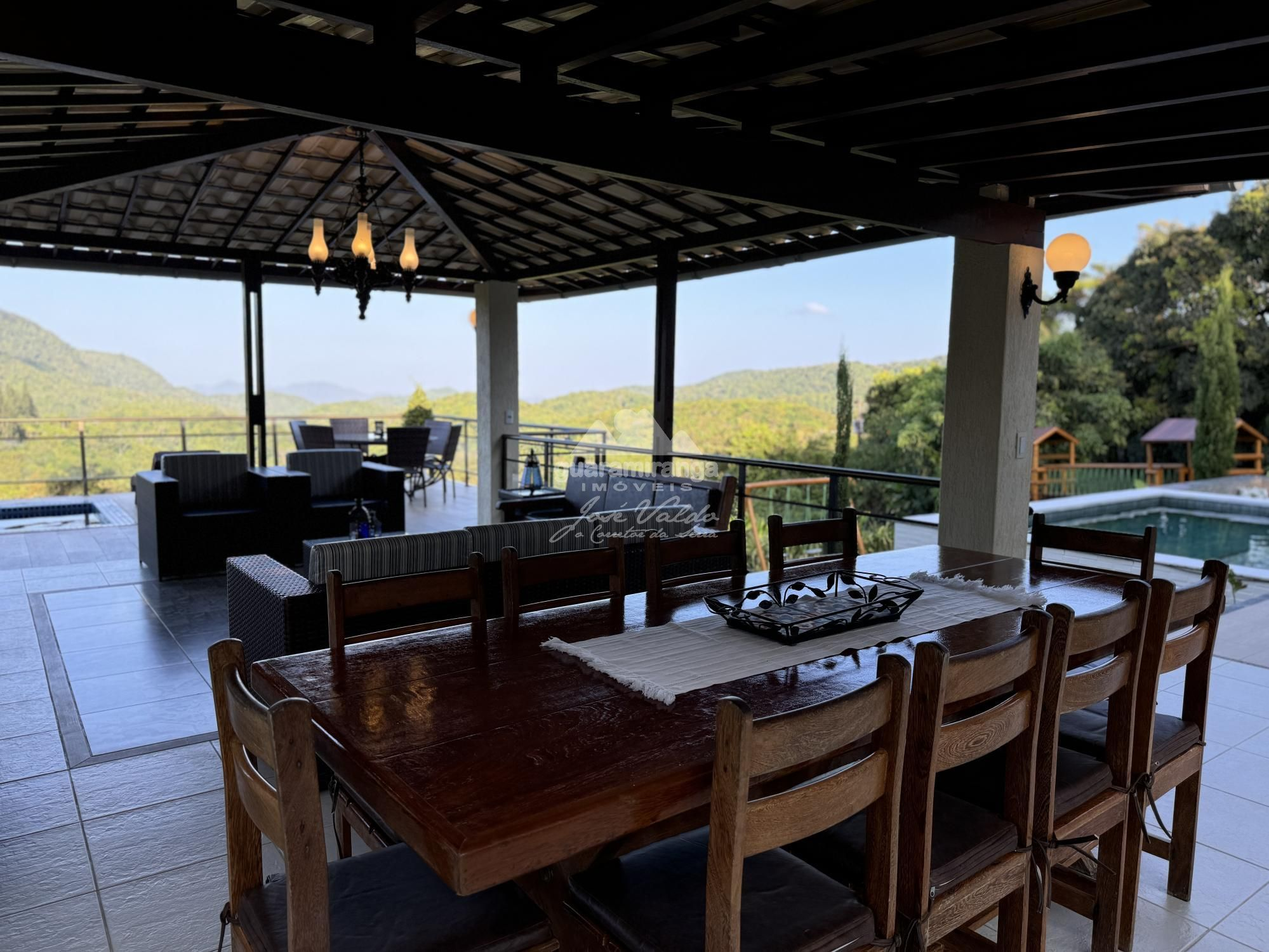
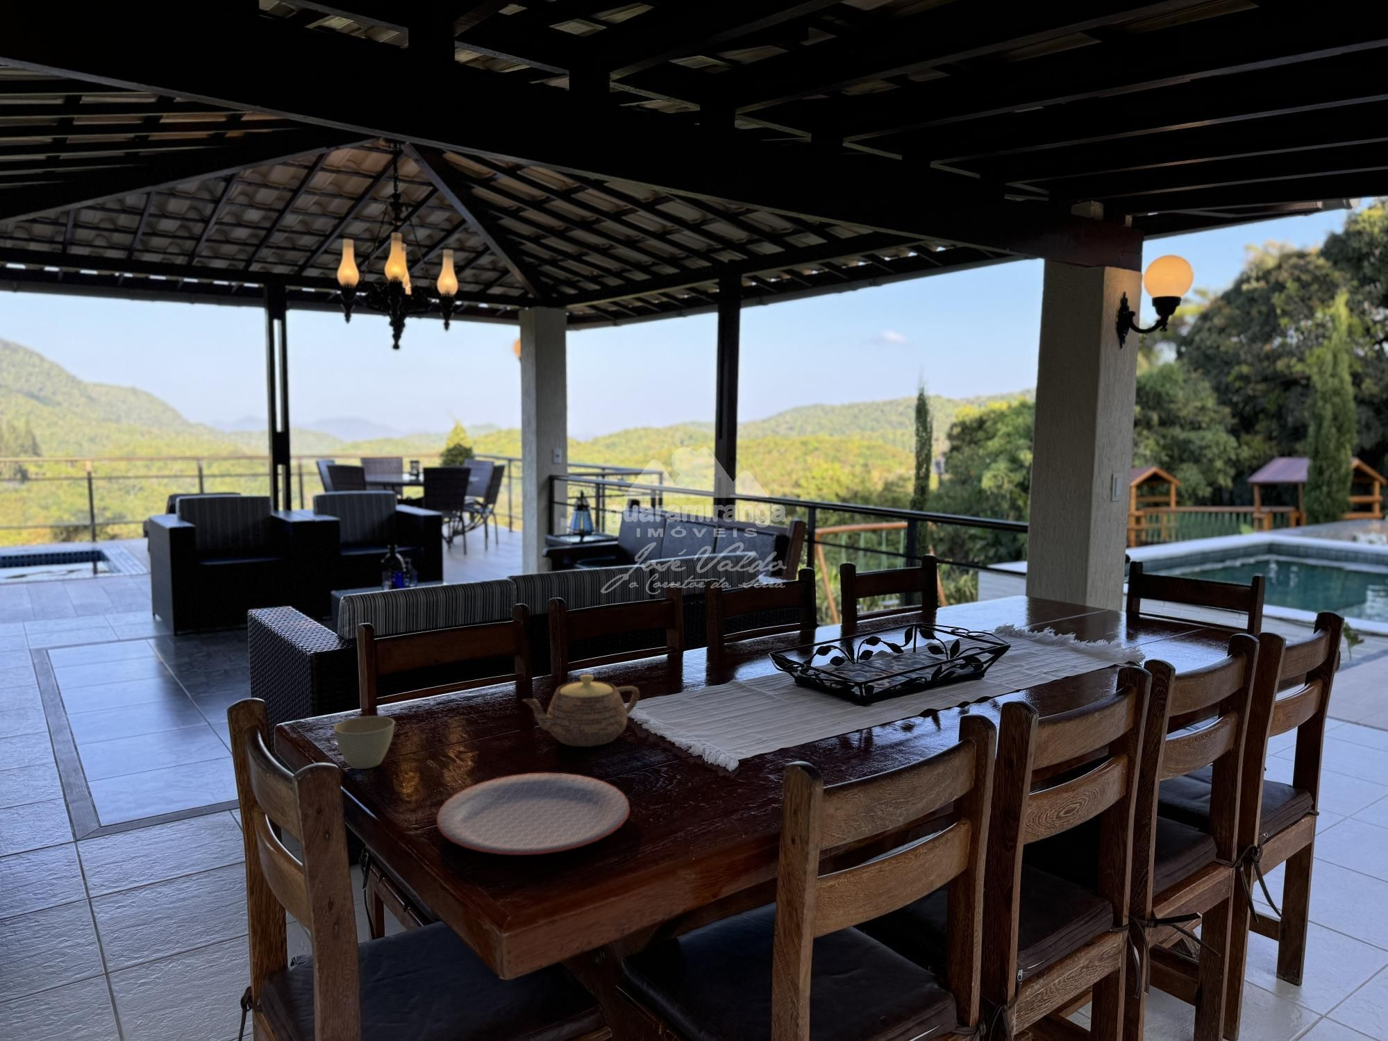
+ teapot [522,674,640,748]
+ flower pot [334,715,395,770]
+ plate [436,772,630,856]
